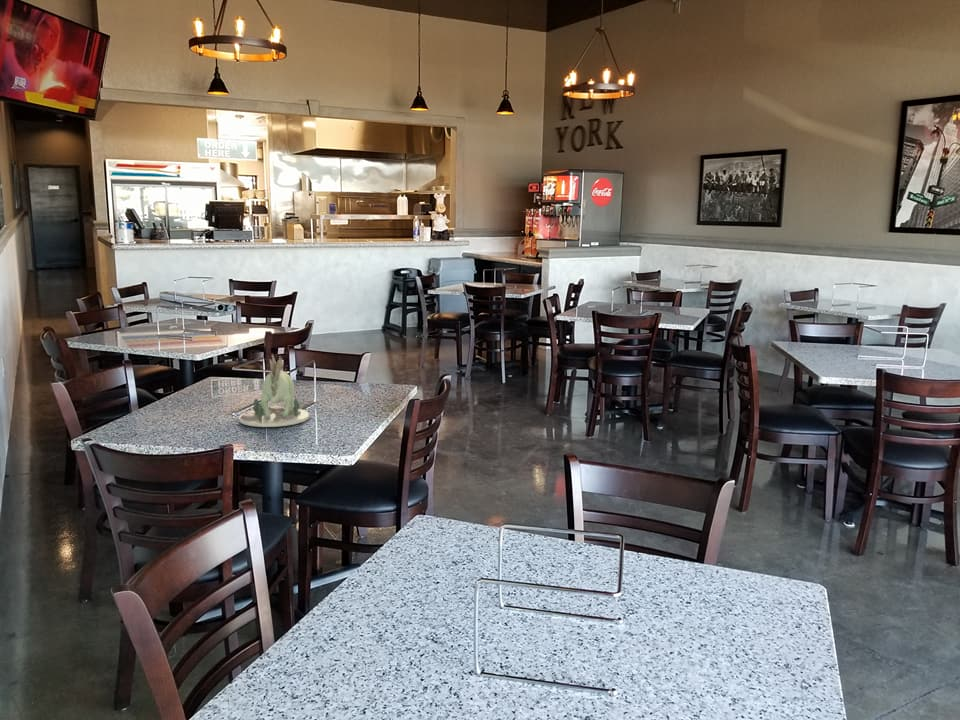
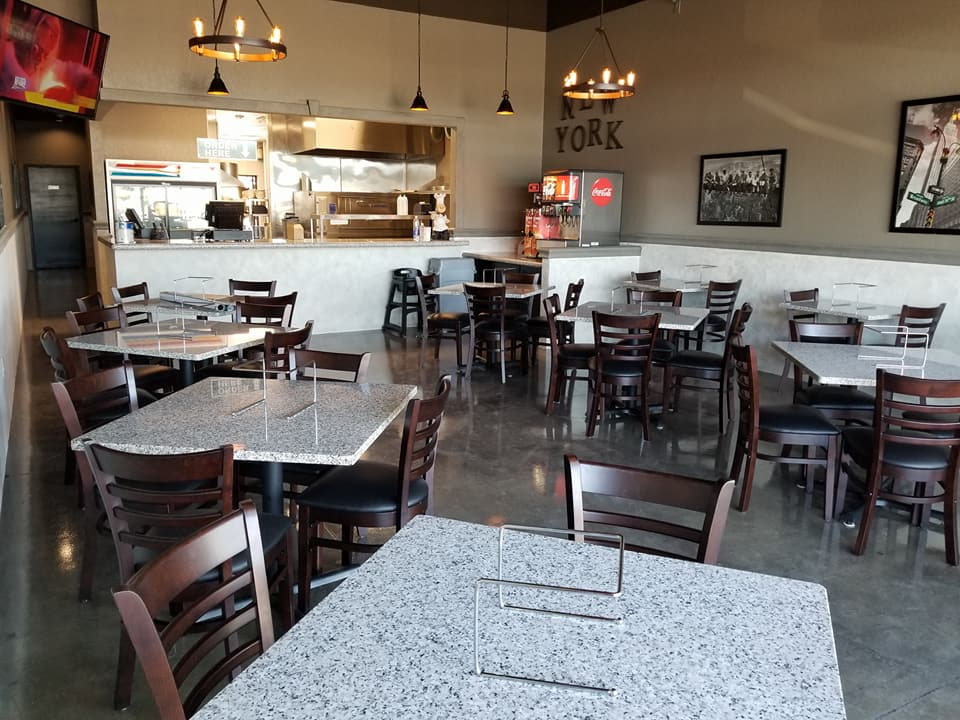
- toy dinosaur [238,354,310,428]
